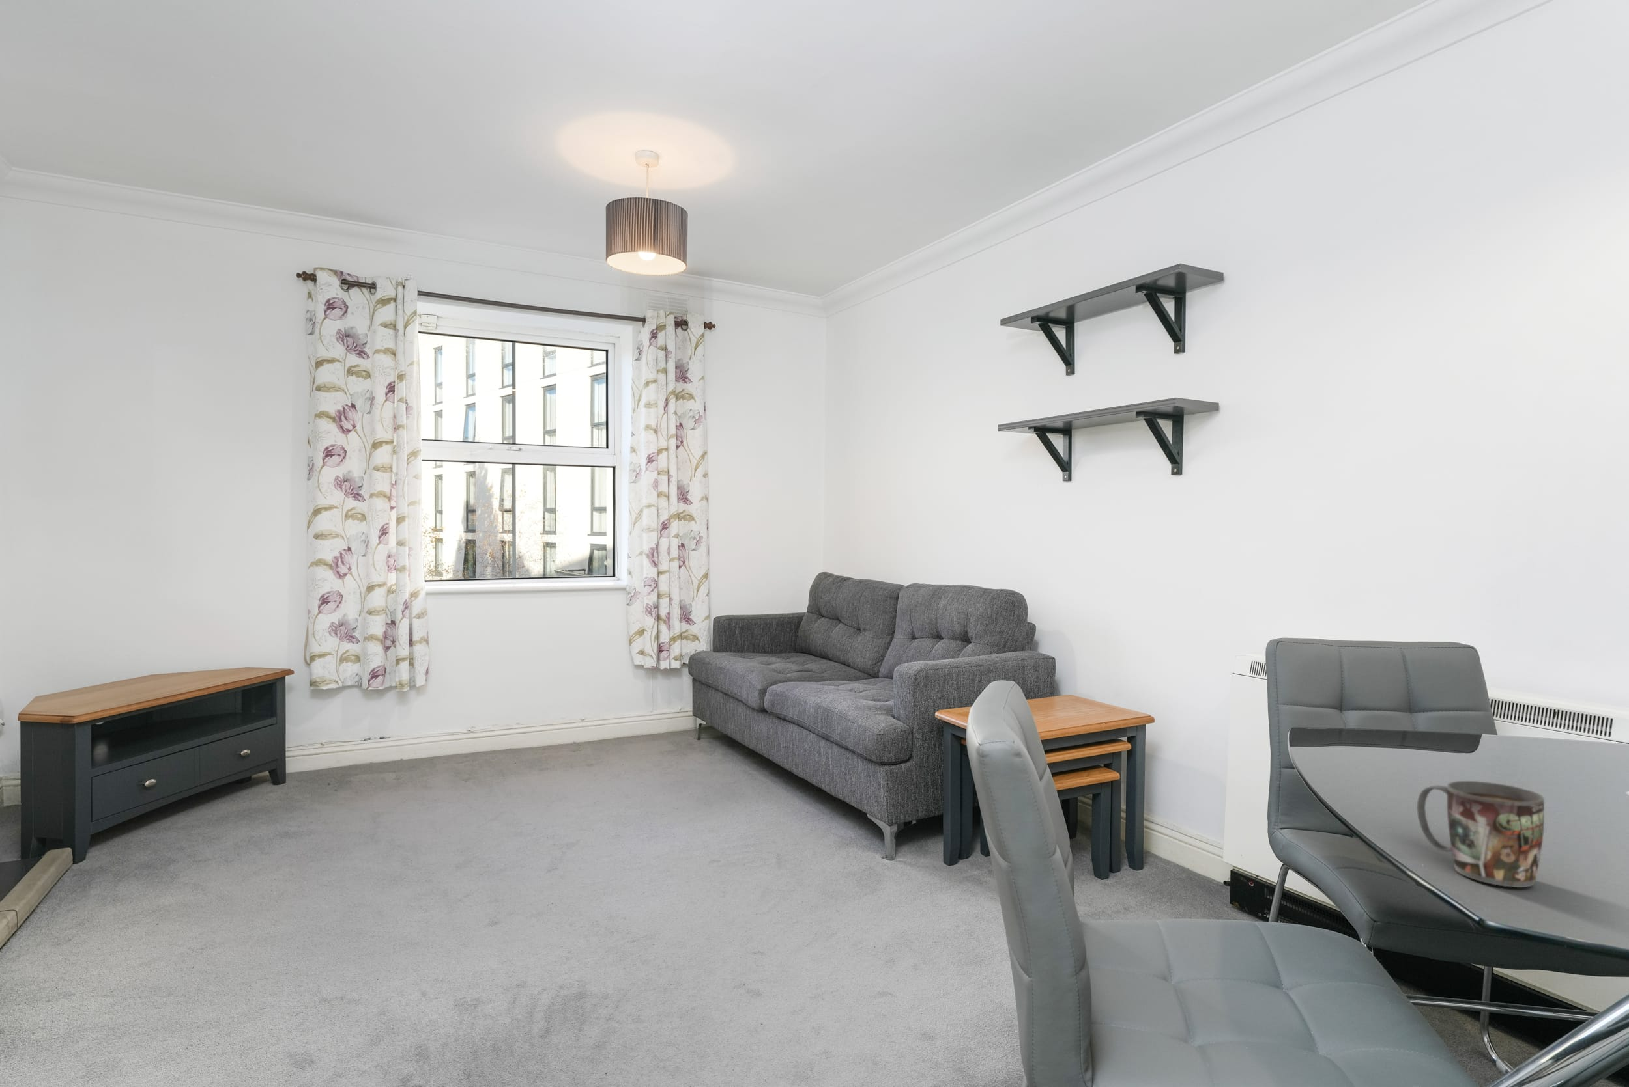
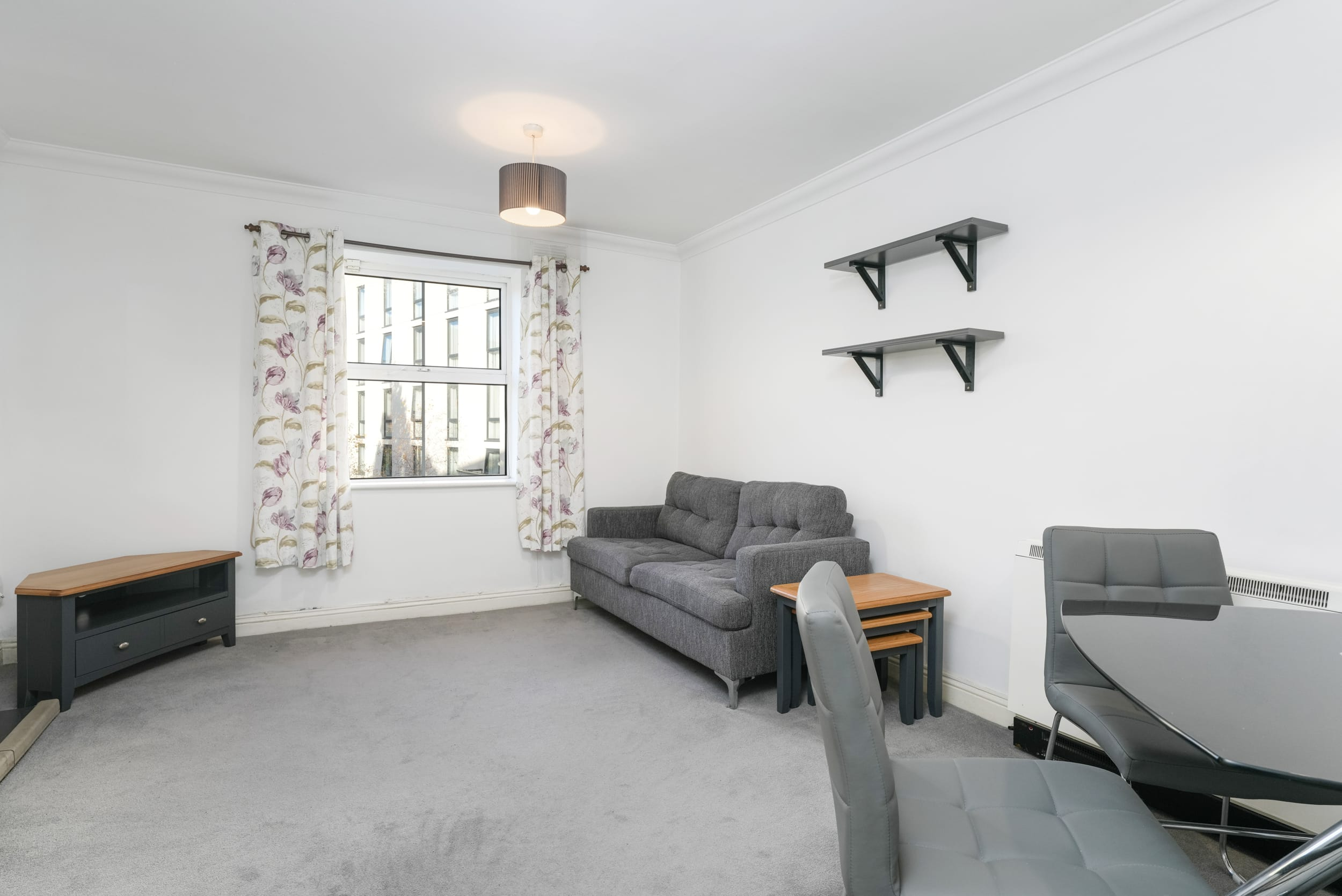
- mug [1417,780,1545,888]
